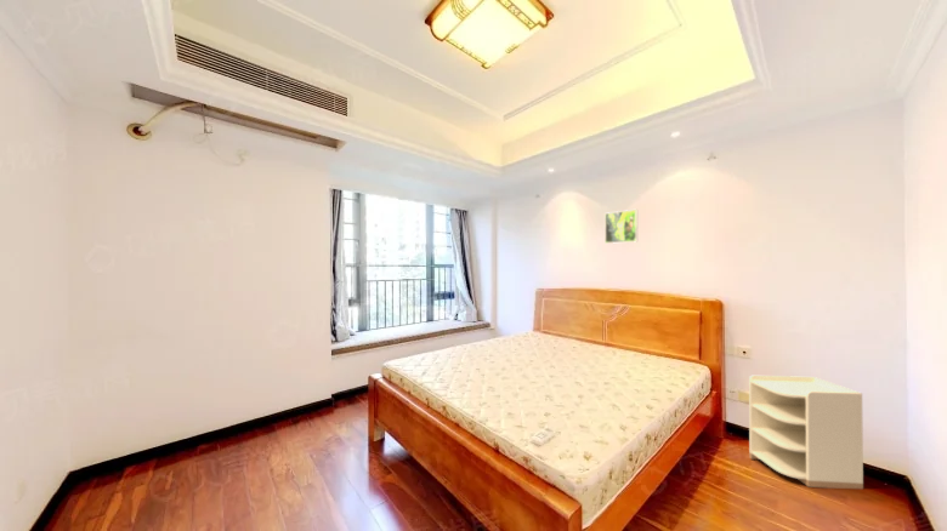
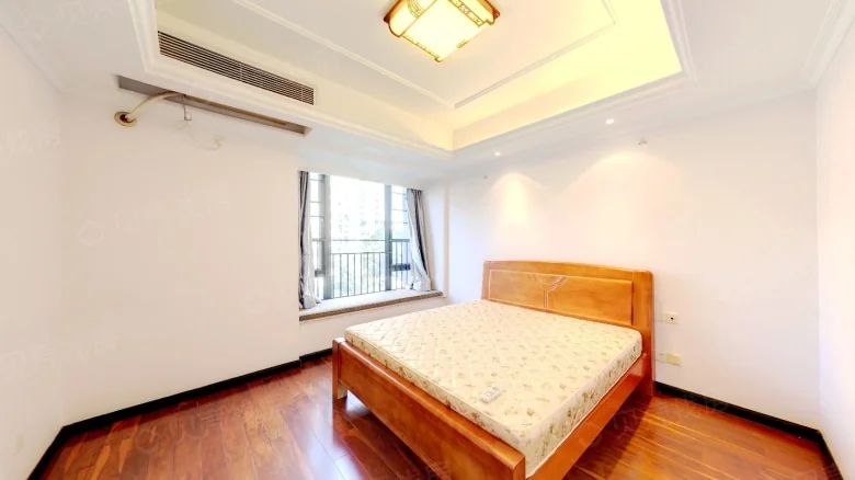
- nightstand [748,375,864,490]
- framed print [603,209,639,245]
